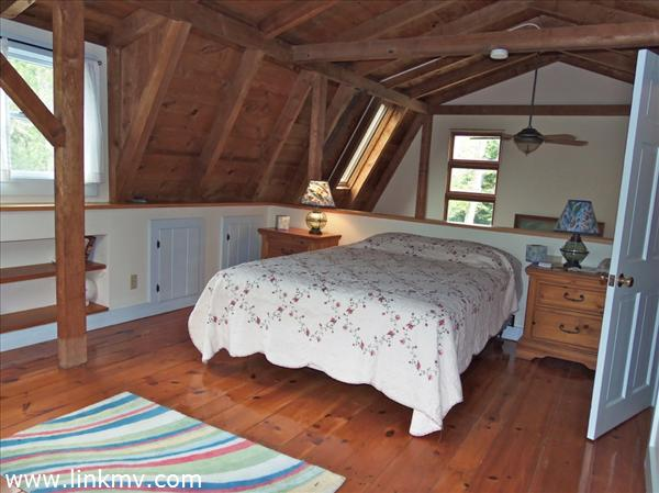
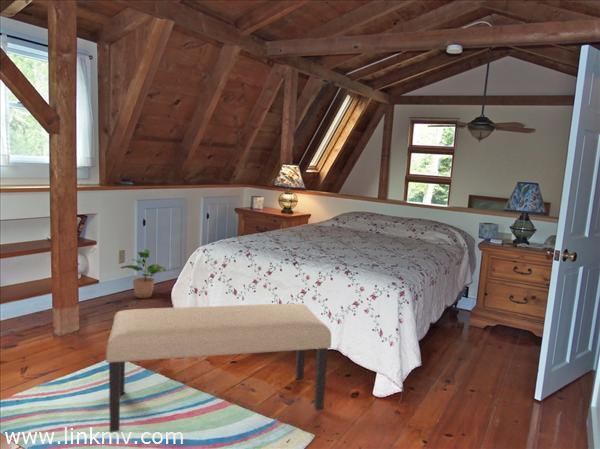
+ potted plant [120,248,167,299]
+ bench [105,303,332,433]
